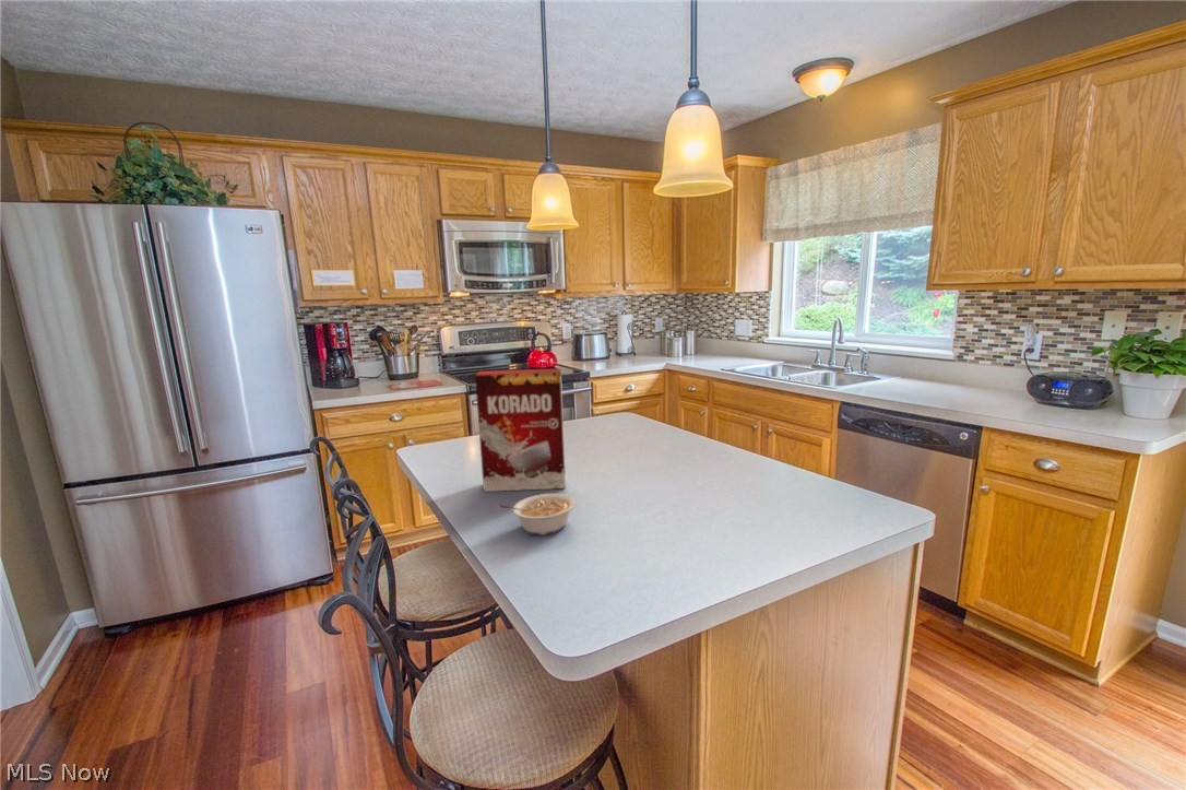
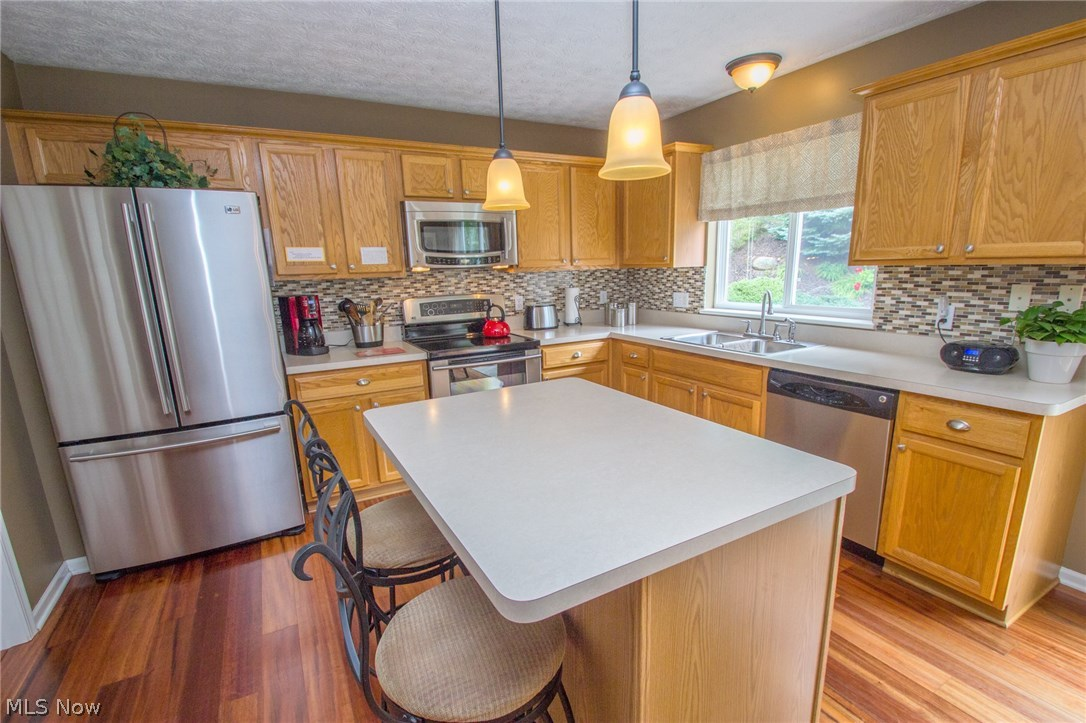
- cereal box [474,367,567,493]
- legume [498,493,576,537]
